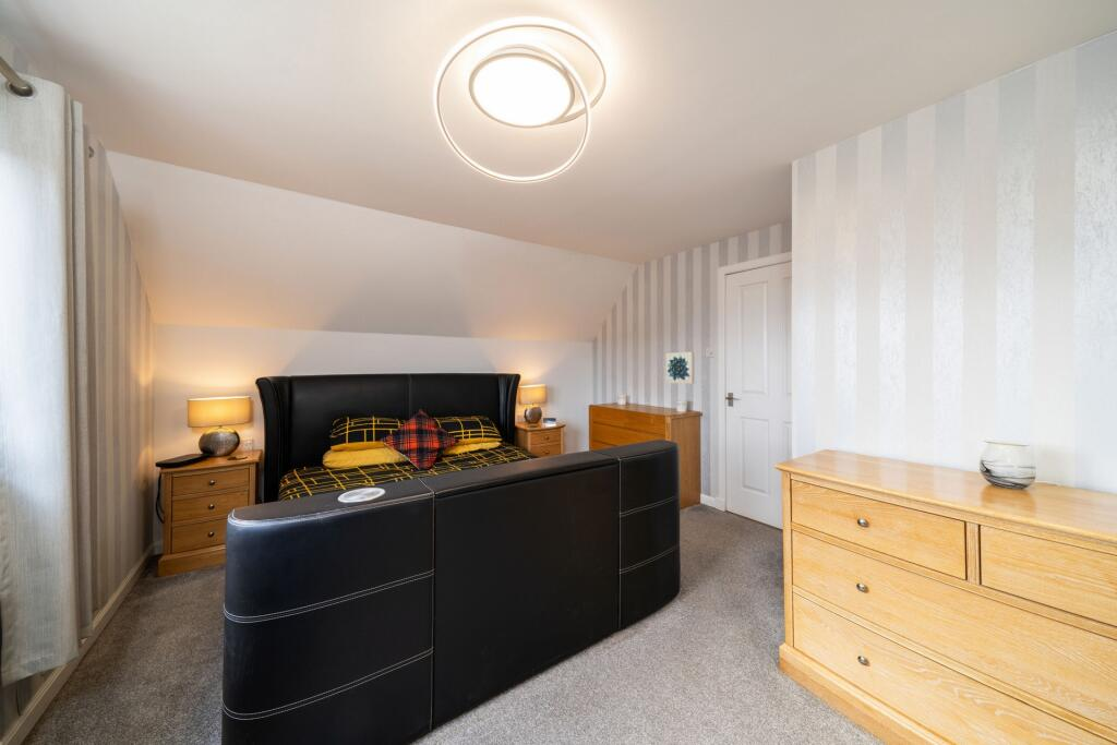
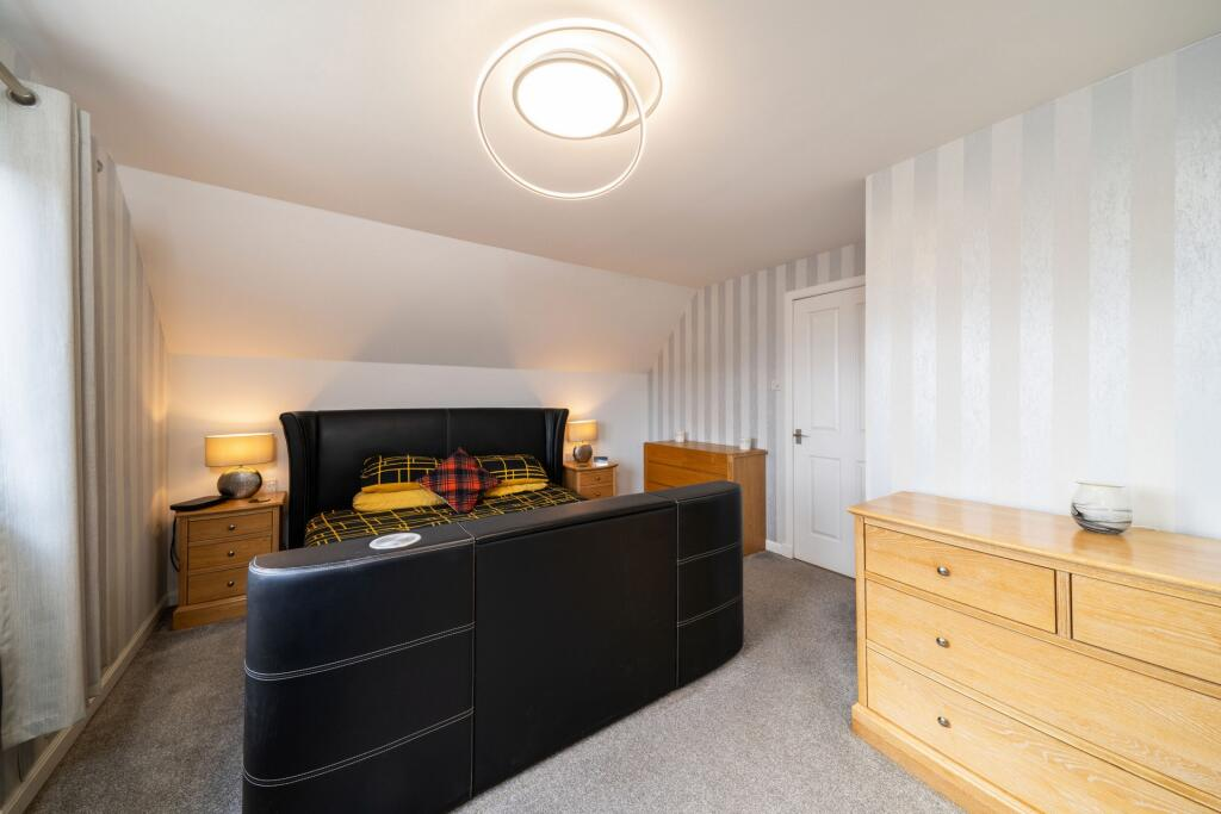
- wall art [665,351,696,385]
